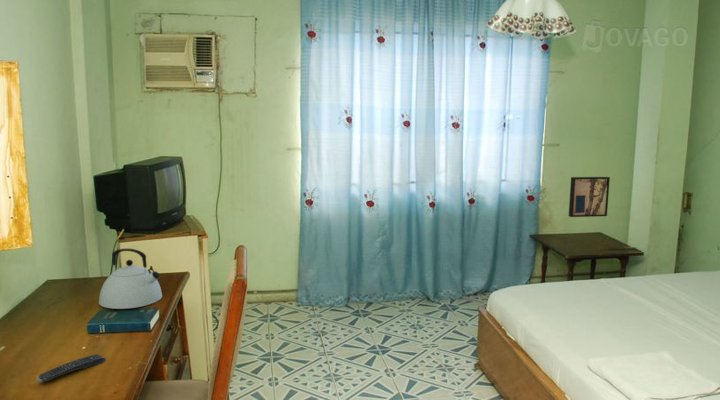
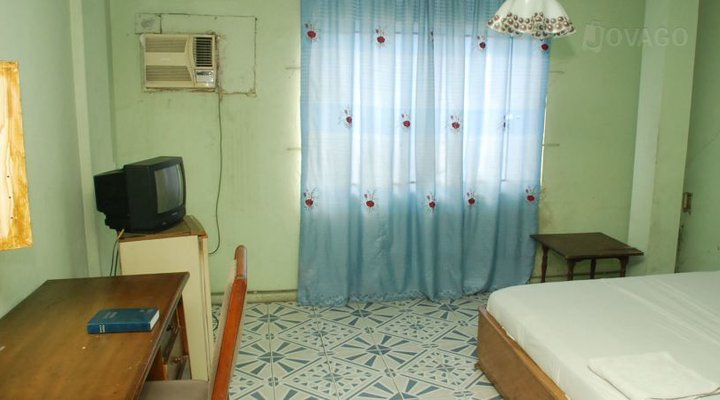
- remote control [35,353,106,384]
- wall art [568,176,611,218]
- kettle [98,248,163,310]
